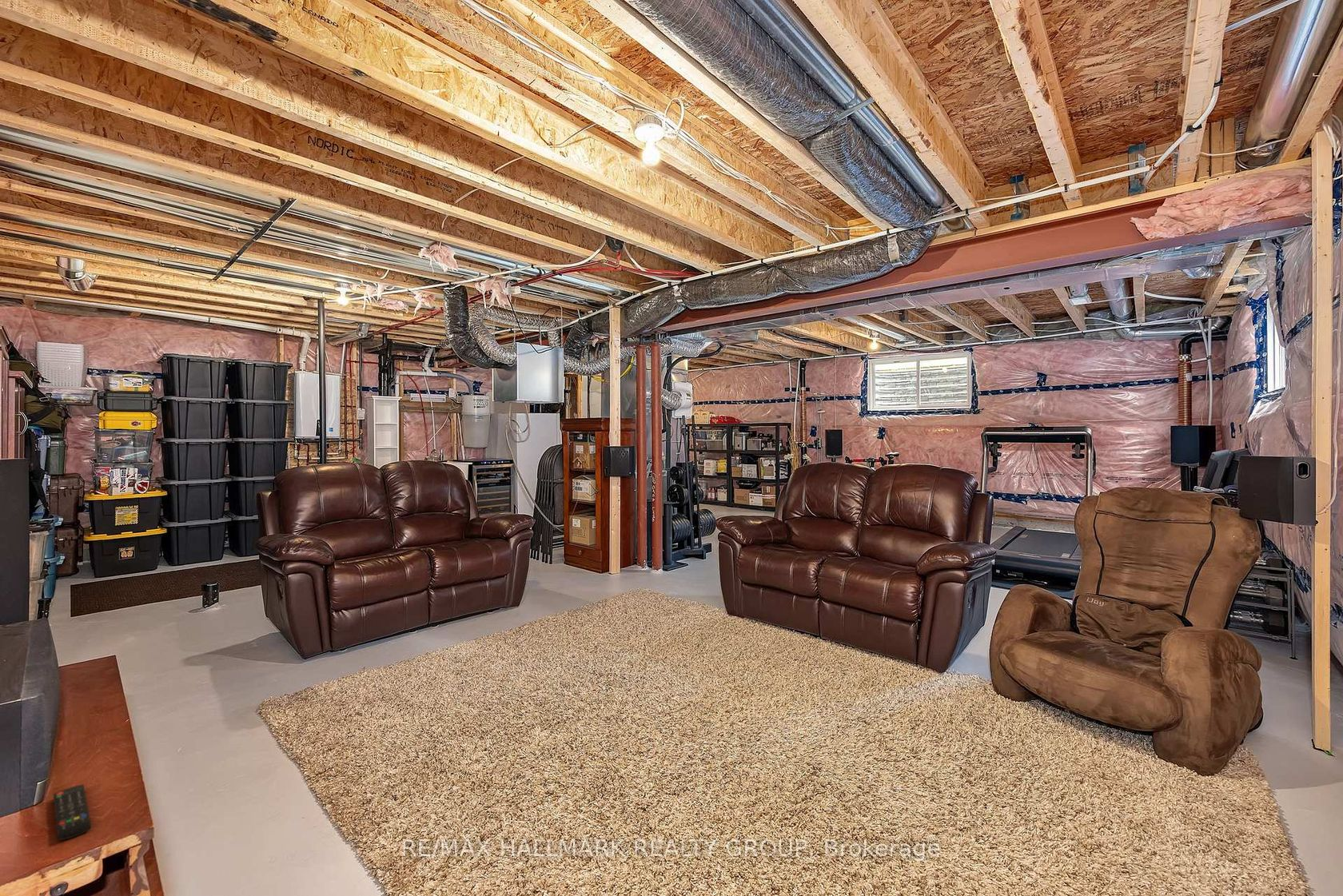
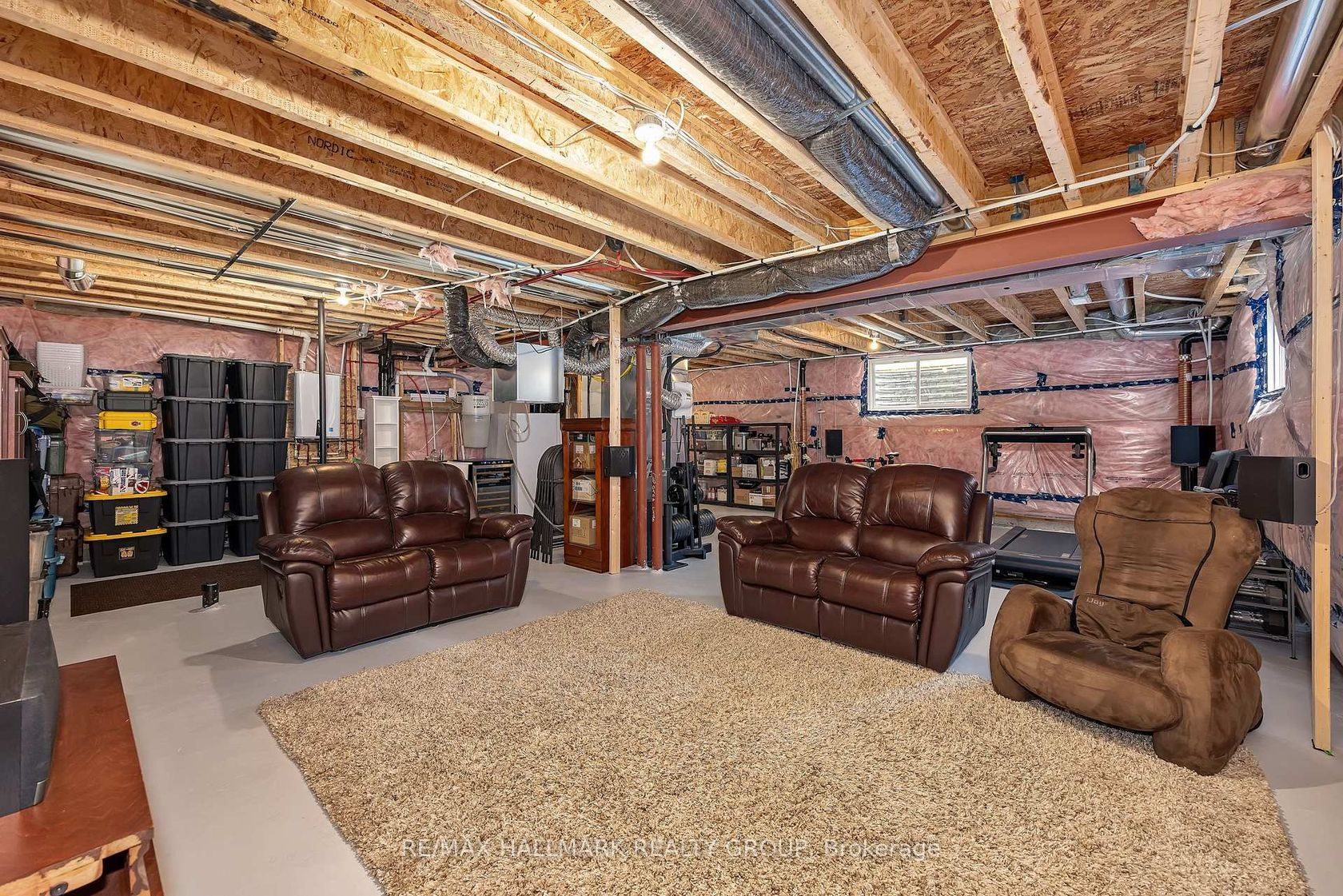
- remote control [53,783,92,841]
